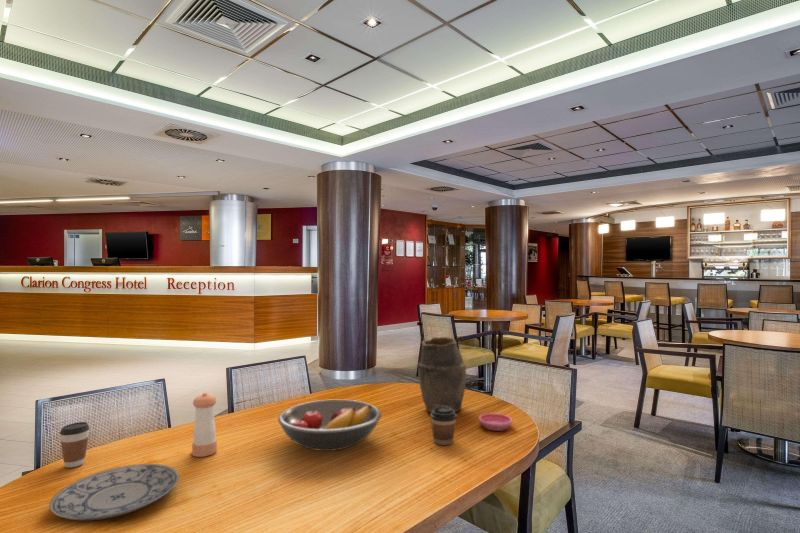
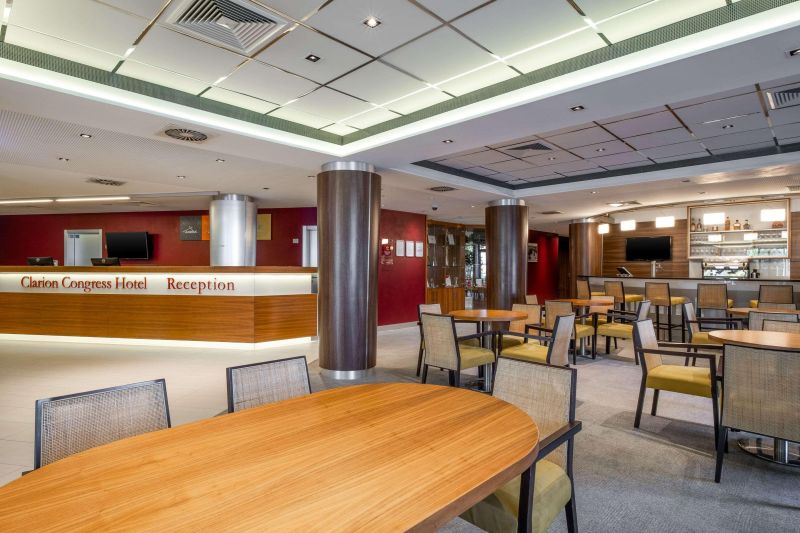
- saucer [478,412,513,432]
- vase [417,336,467,413]
- pepper shaker [191,392,218,458]
- coffee cup [59,421,90,469]
- fruit bowl [277,399,383,452]
- coffee cup [429,405,458,446]
- plate [48,463,180,521]
